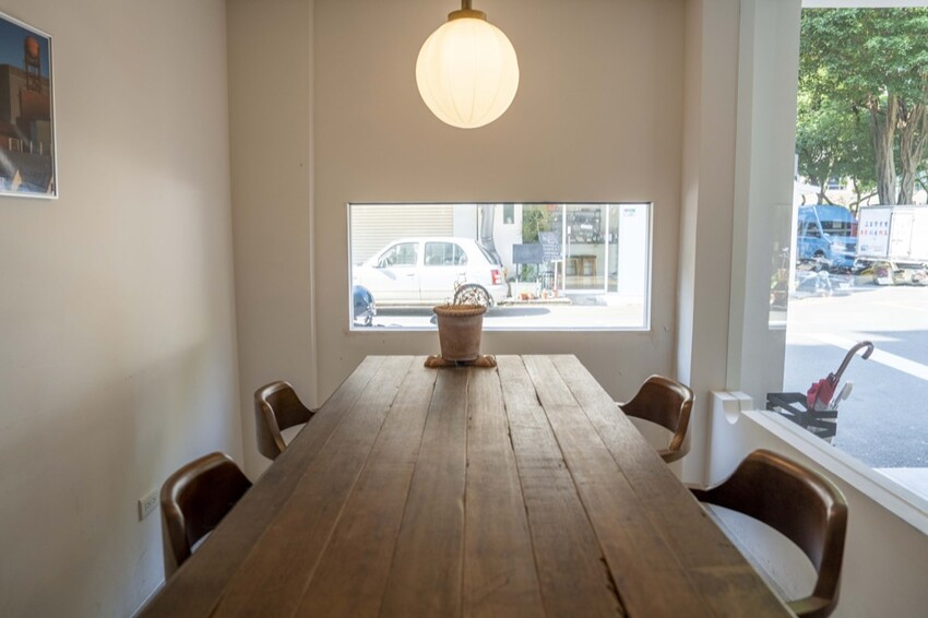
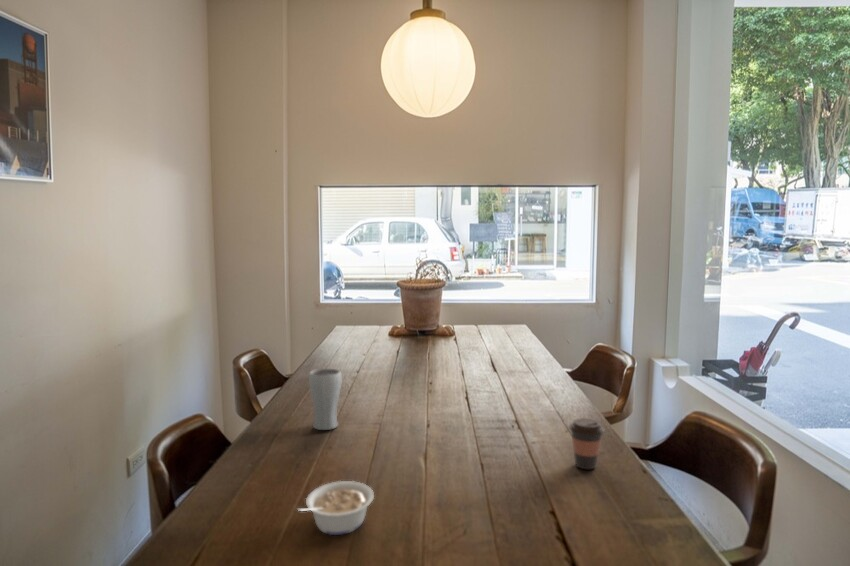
+ drinking glass [308,368,343,431]
+ coffee cup [568,417,606,470]
+ legume [295,480,375,536]
